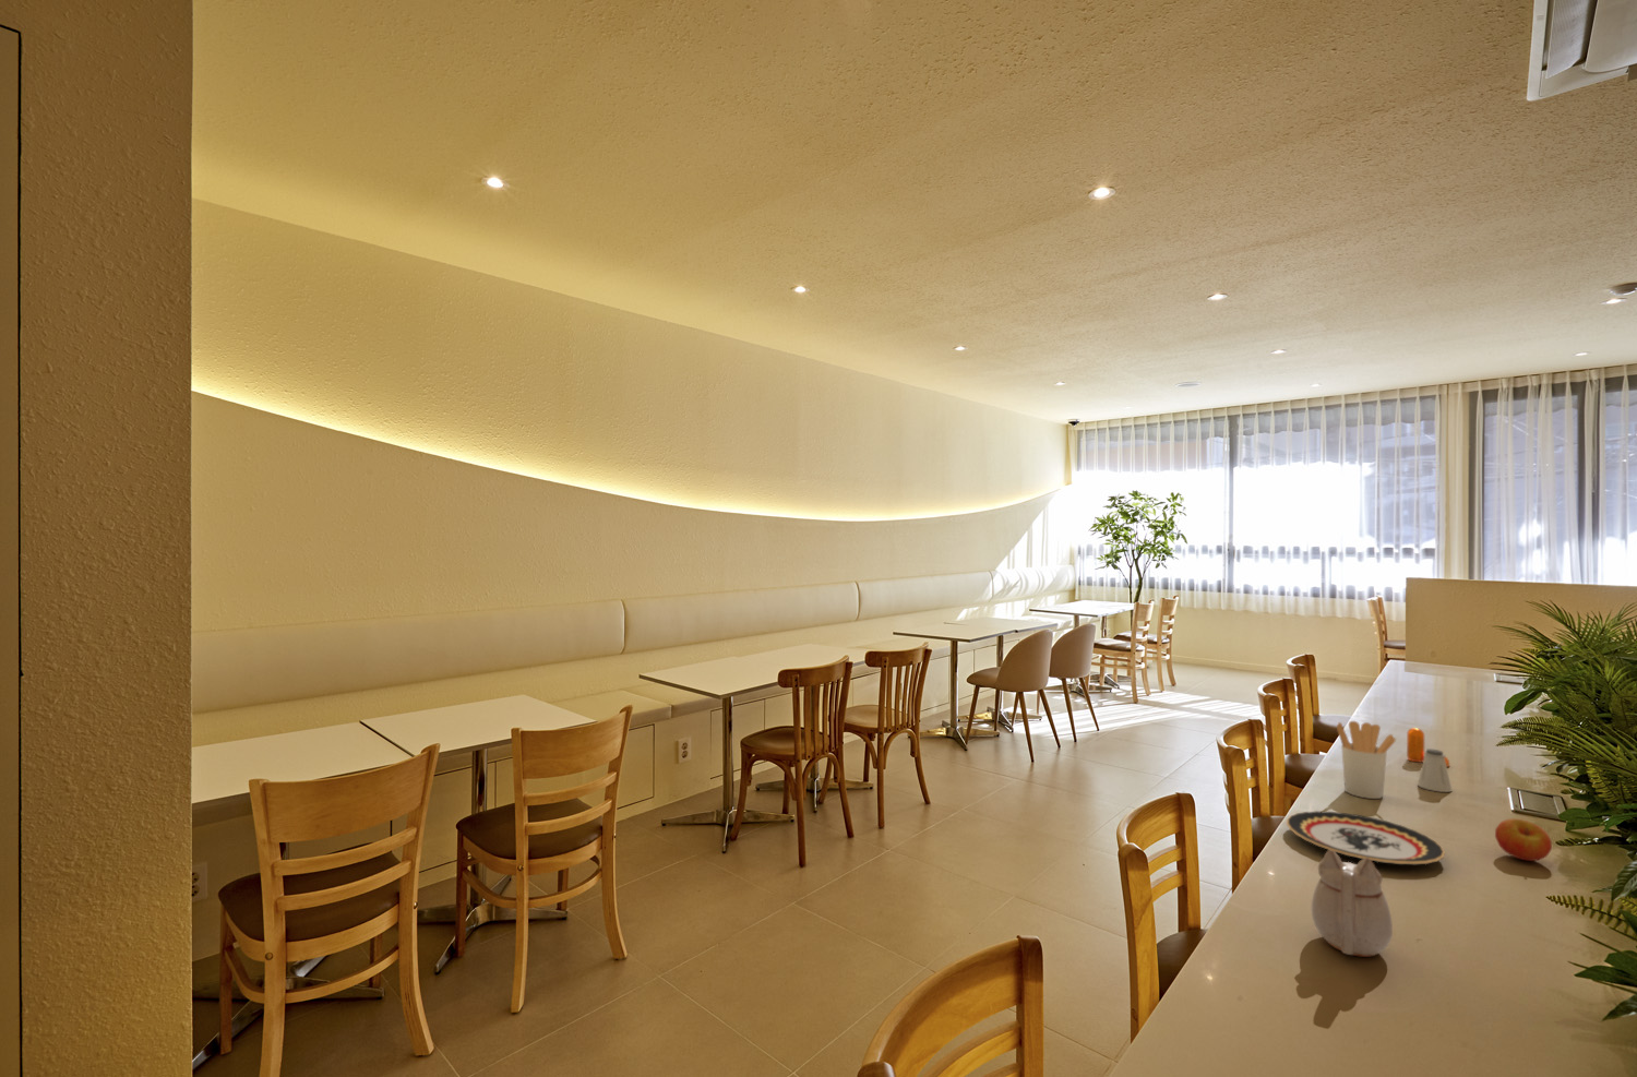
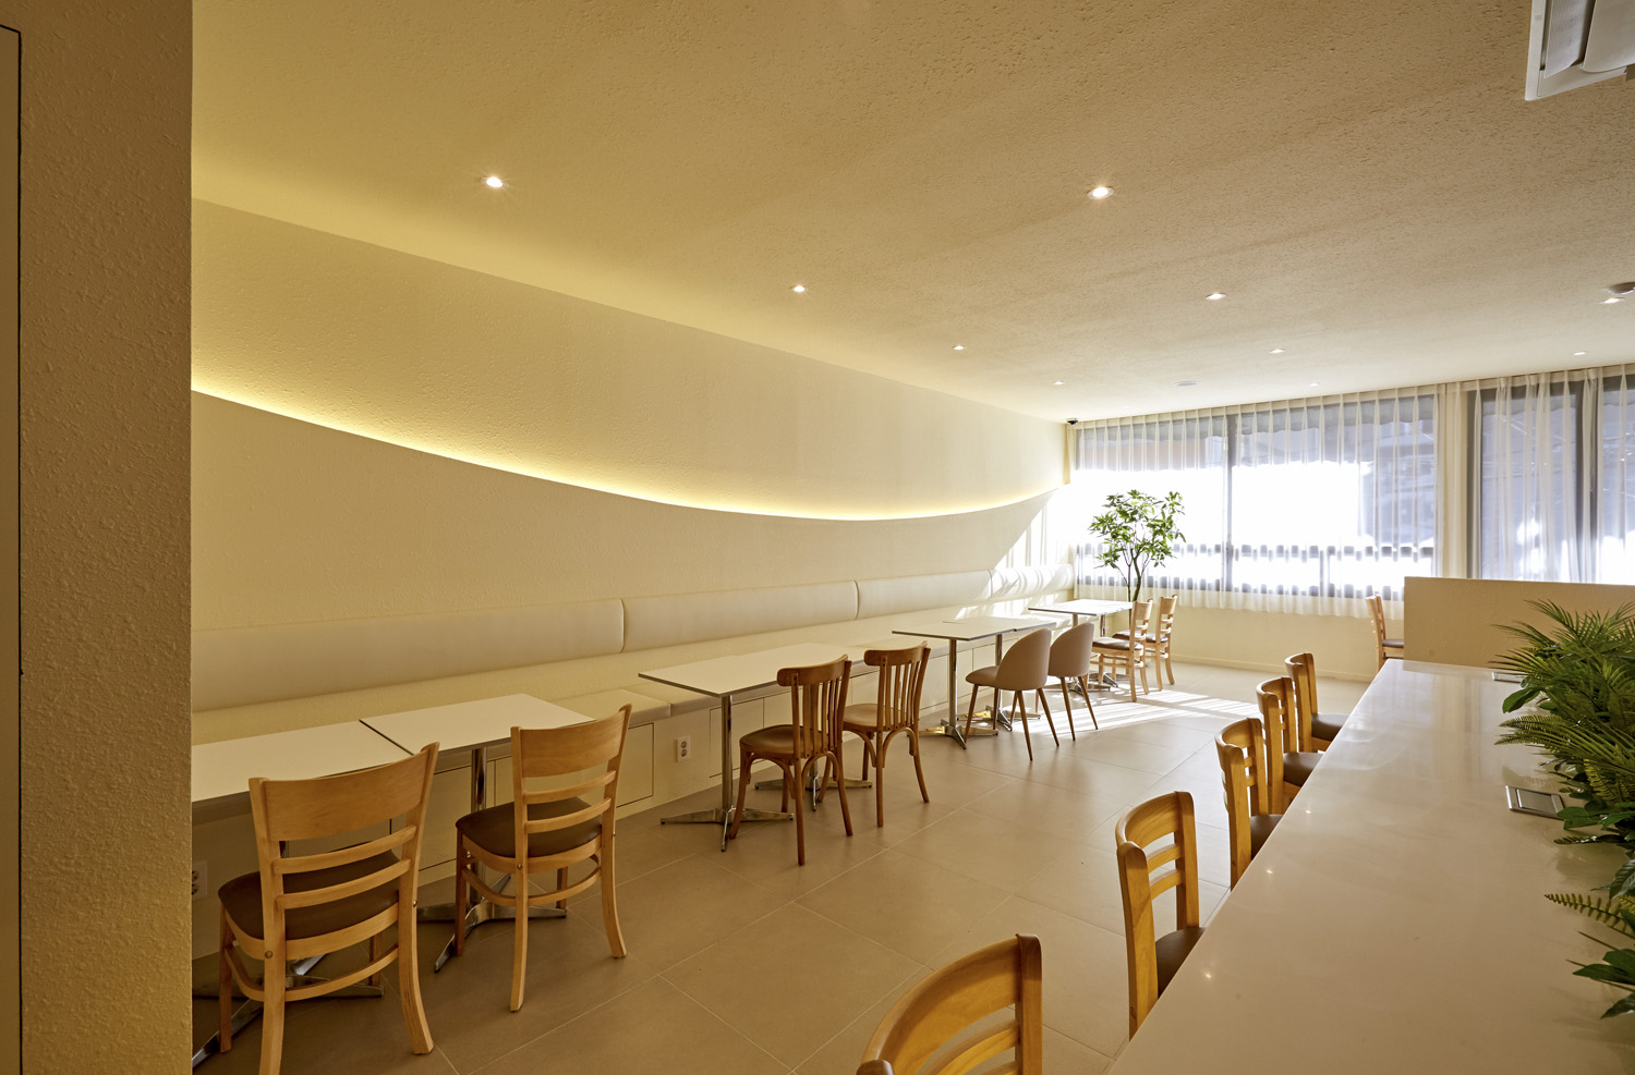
- utensil holder [1335,720,1397,799]
- teapot [1311,849,1394,958]
- apple [1494,817,1553,862]
- saltshaker [1417,748,1453,793]
- pepper shaker [1406,727,1451,768]
- plate [1286,810,1446,865]
